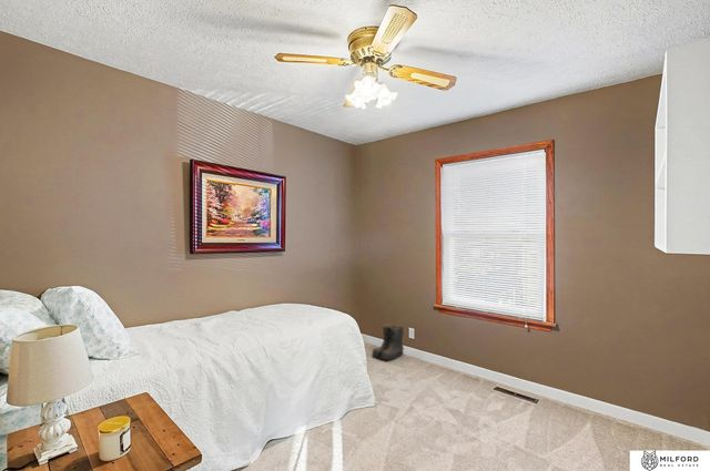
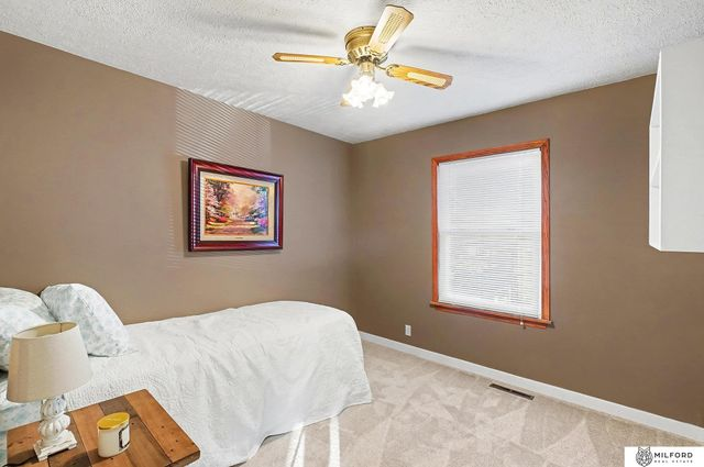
- boots [371,324,405,361]
